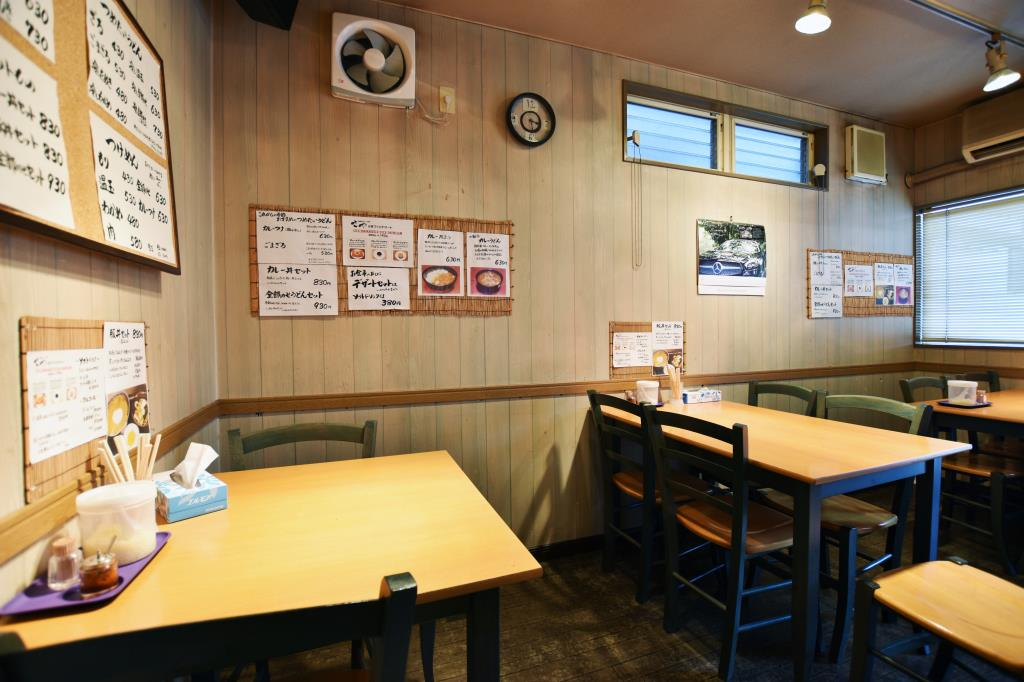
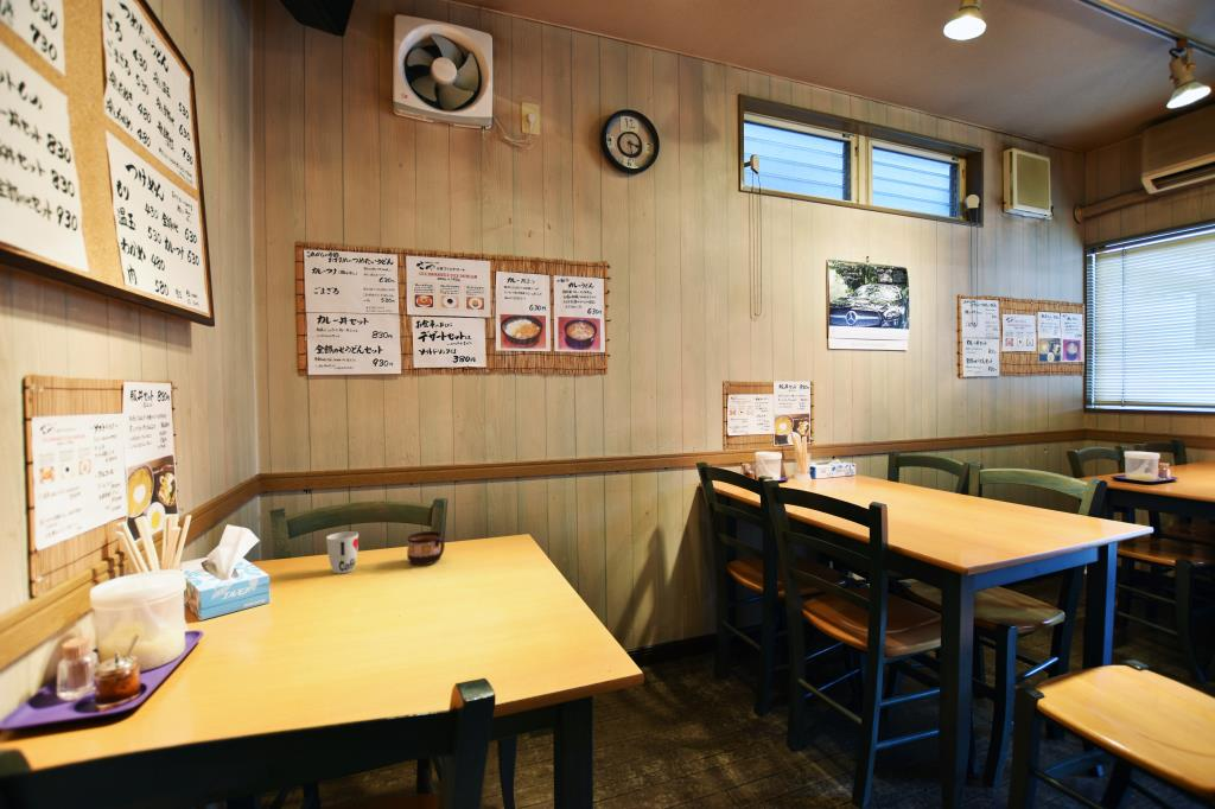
+ cup [406,530,446,567]
+ cup [325,530,360,574]
